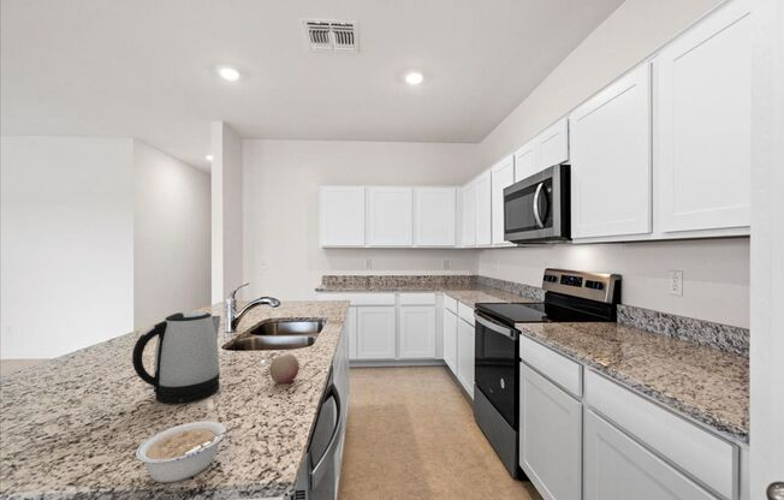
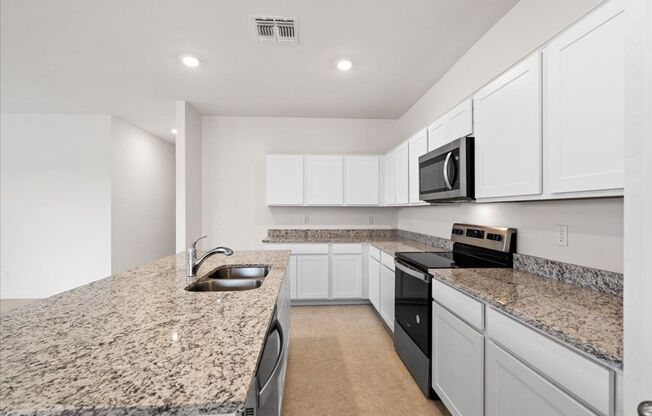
- kettle [131,310,221,405]
- fruit [268,352,301,385]
- legume [135,421,243,484]
